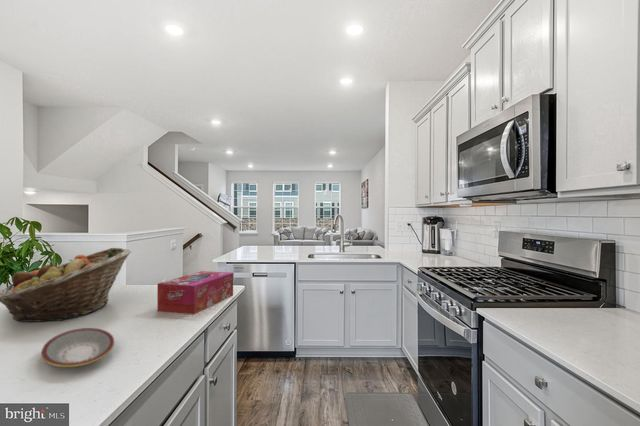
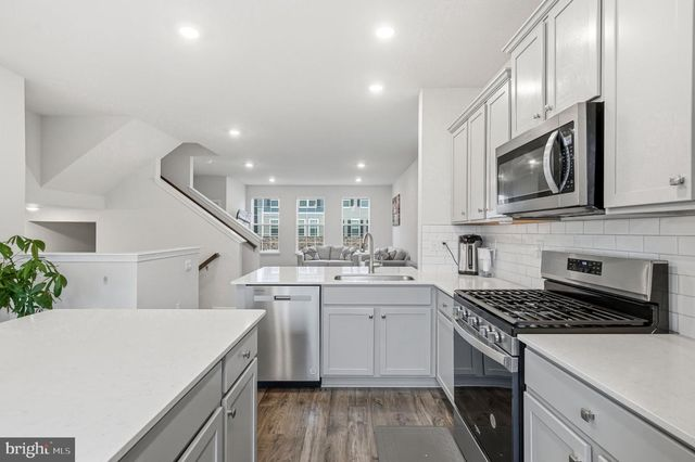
- tissue box [156,270,234,315]
- fruit basket [0,247,132,323]
- plate [41,327,115,368]
